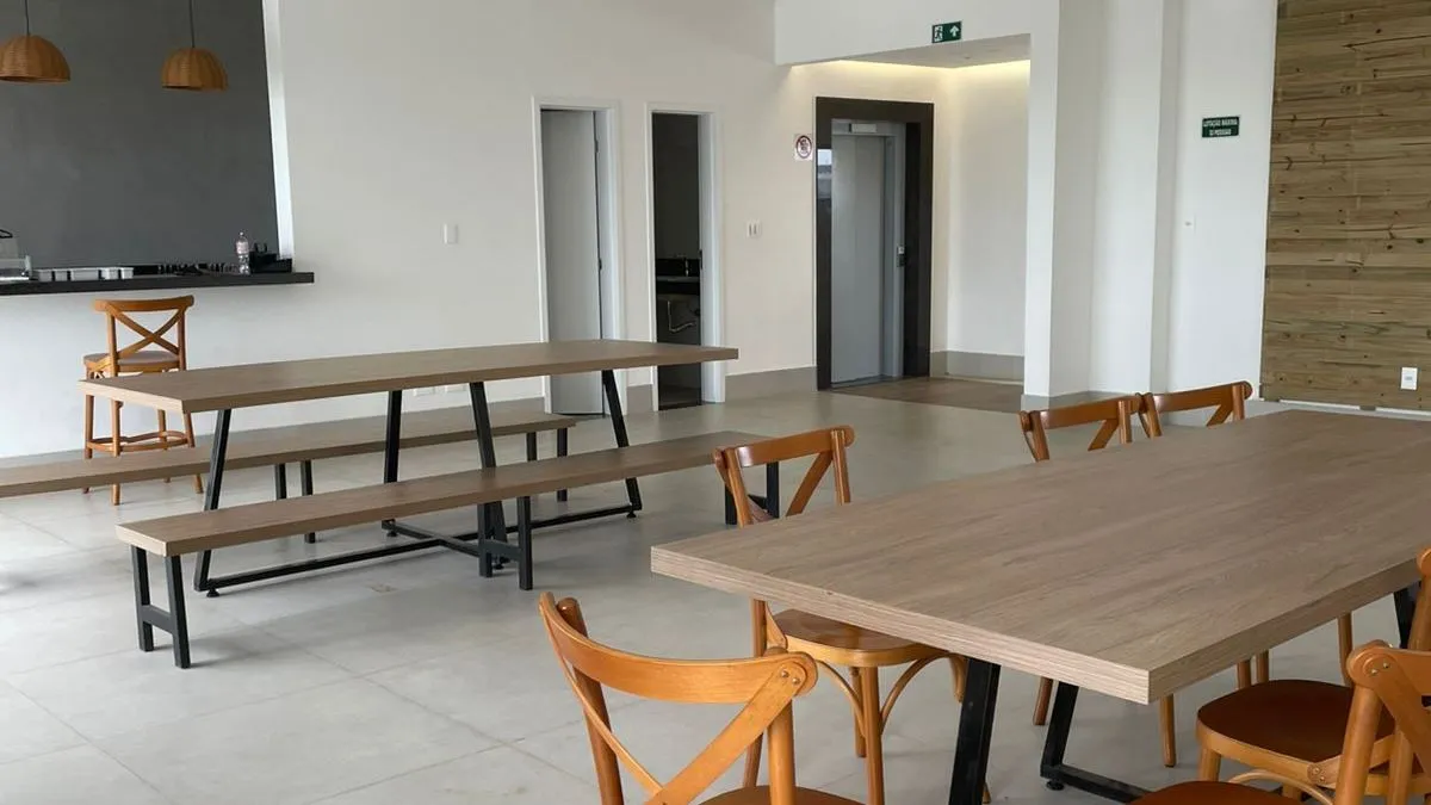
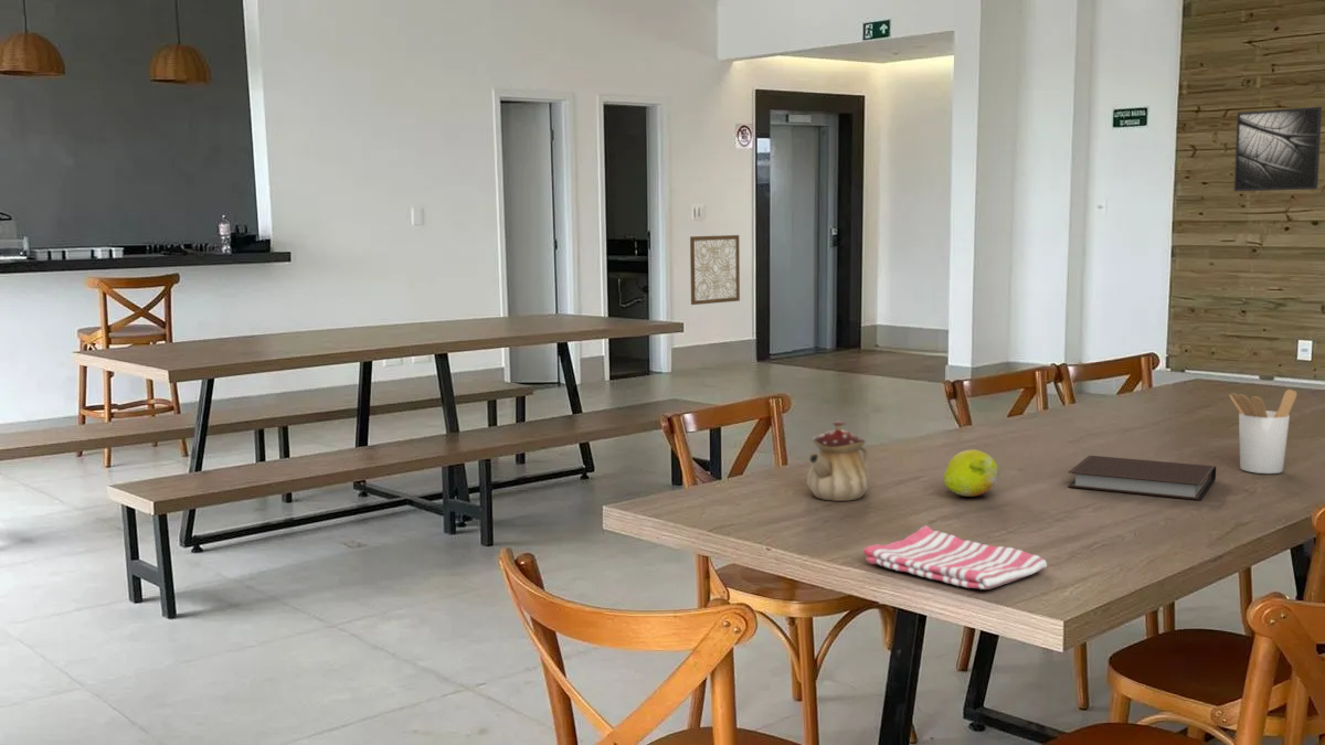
+ dish towel [862,524,1048,590]
+ wall art [689,234,741,306]
+ fruit [942,448,999,498]
+ notebook [1067,455,1217,501]
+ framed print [1233,106,1323,192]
+ teapot [806,418,871,502]
+ utensil holder [1229,389,1297,475]
